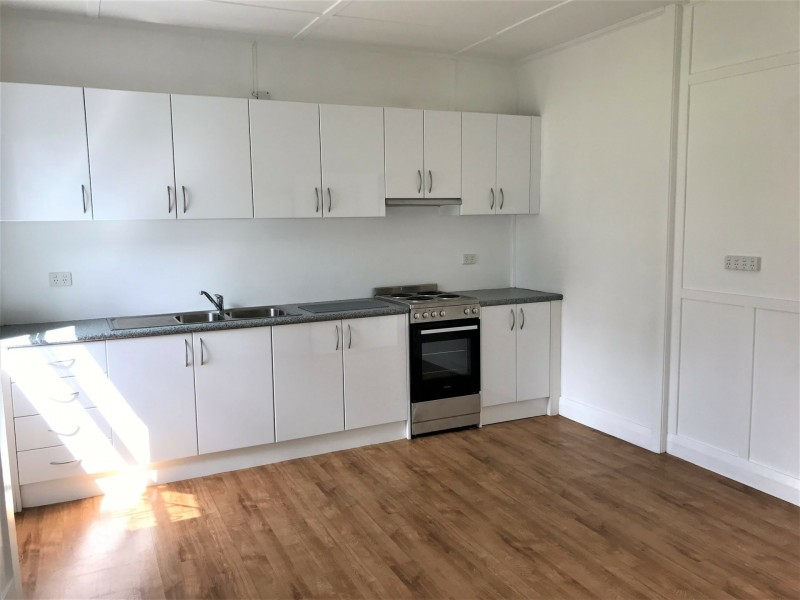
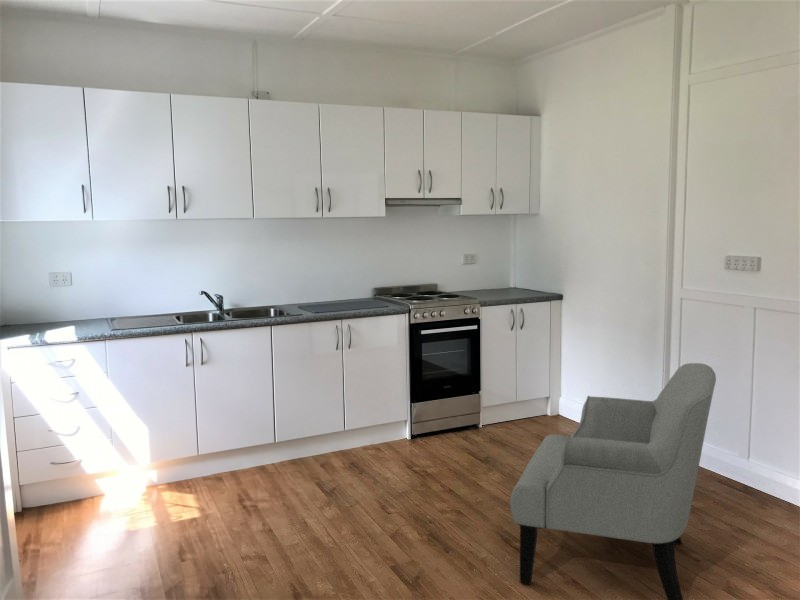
+ chair [509,362,717,600]
